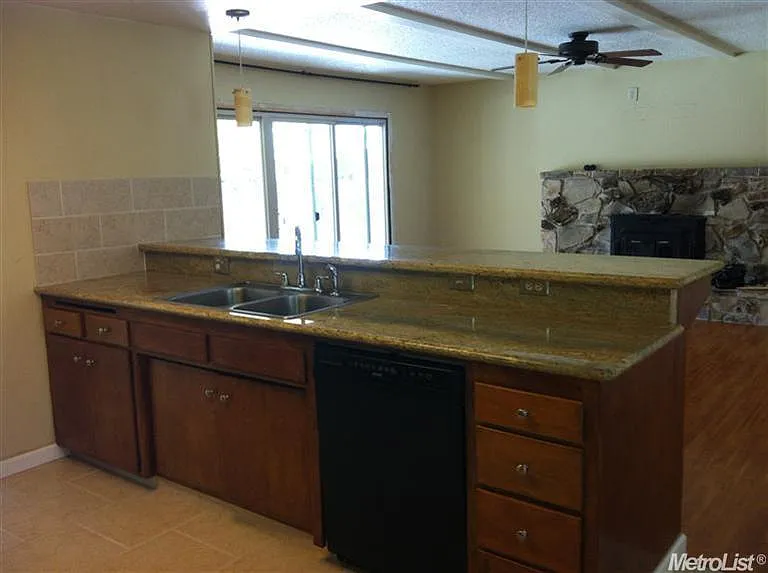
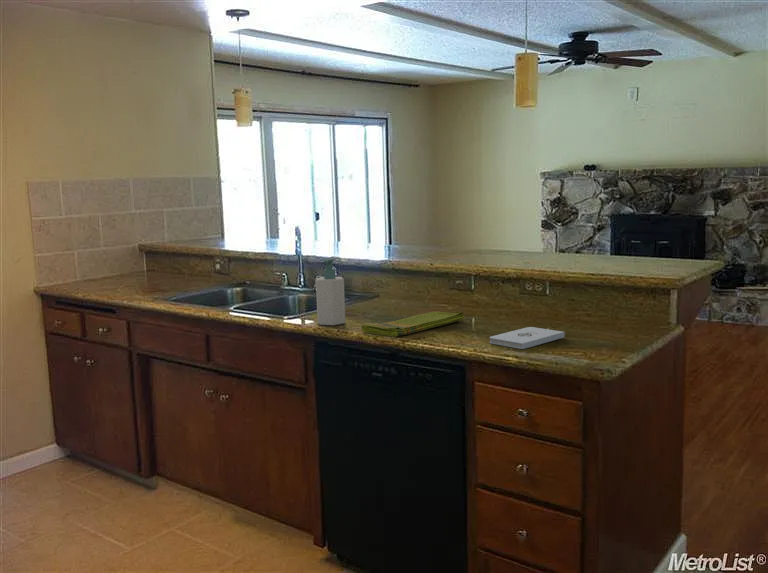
+ soap bottle [315,258,346,326]
+ dish towel [361,311,465,338]
+ notepad [489,326,565,350]
